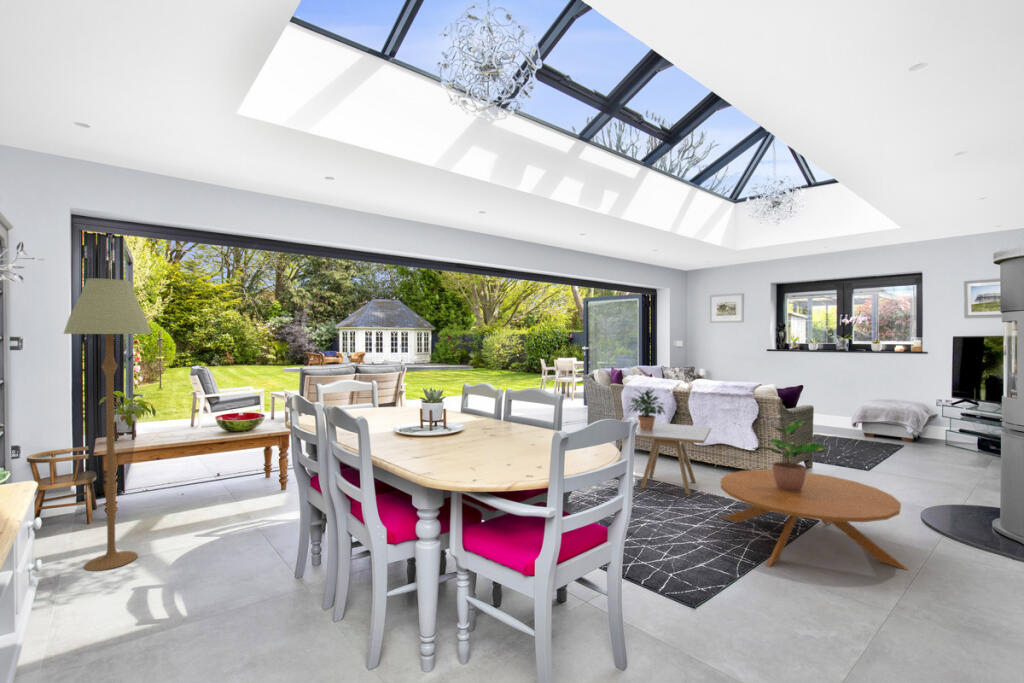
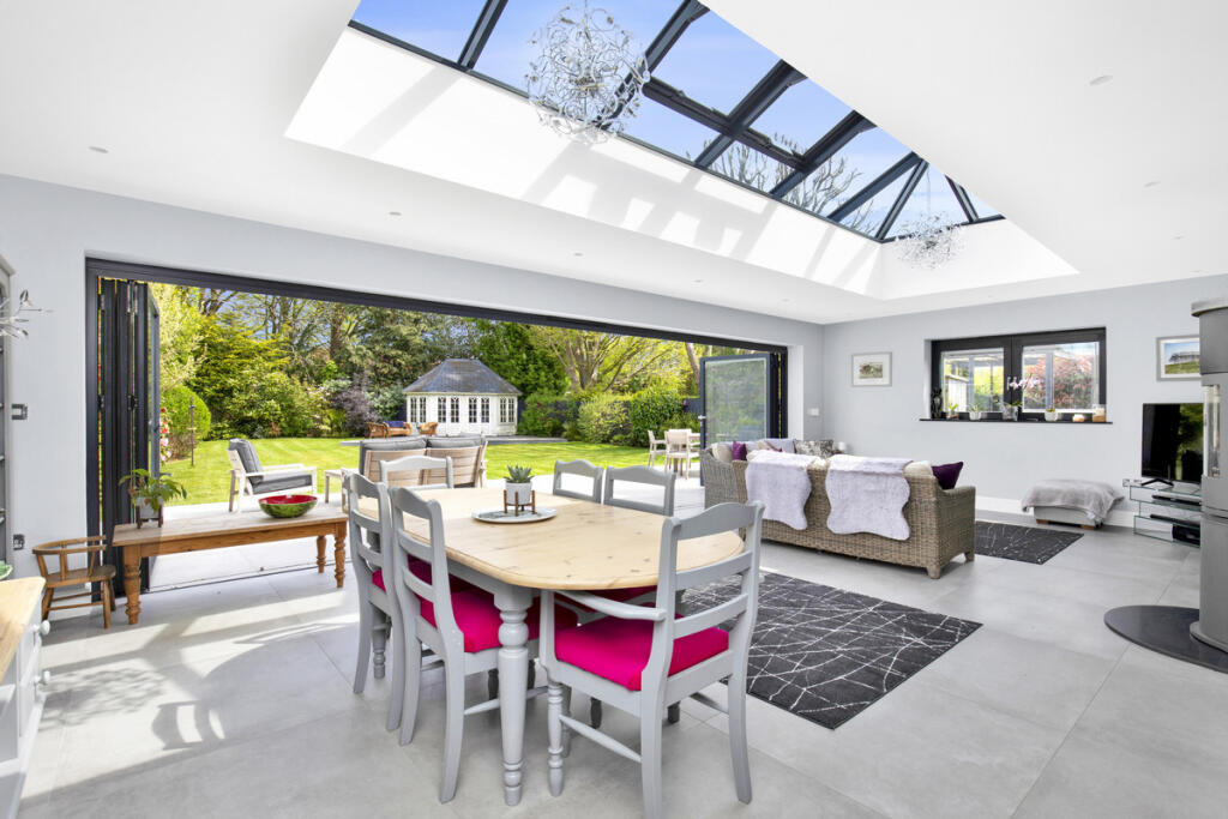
- floor lamp [62,277,153,572]
- potted plant [626,388,666,431]
- potted plant [751,420,829,492]
- coffee table [720,469,910,571]
- side table [635,422,712,496]
